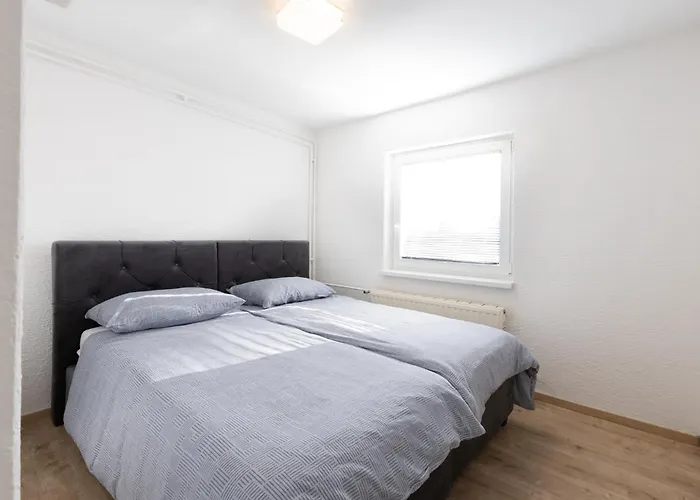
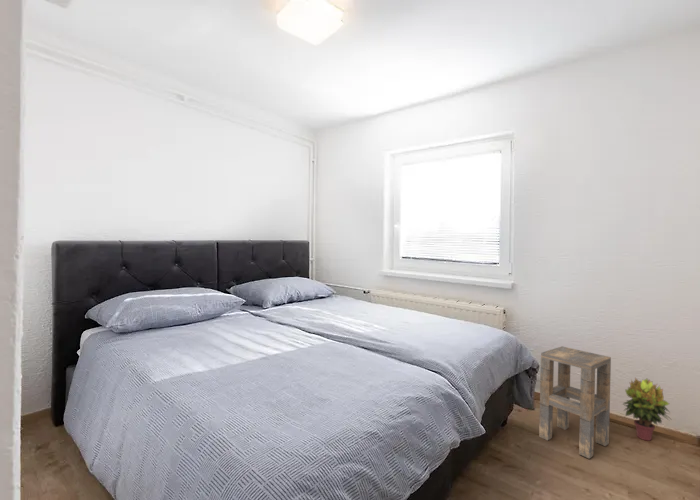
+ side table [538,345,612,460]
+ potted plant [622,377,671,442]
